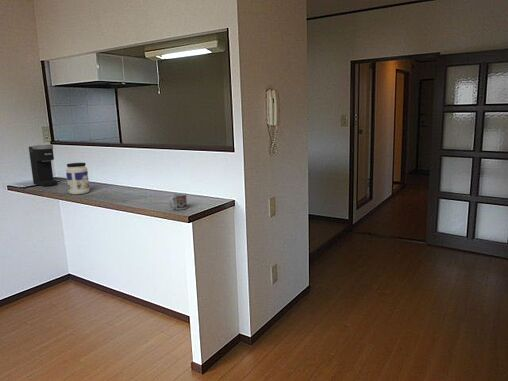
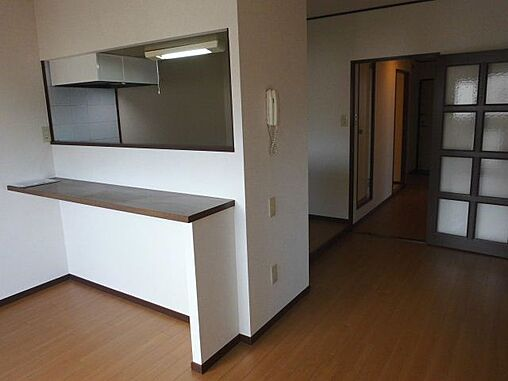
- coffee maker [28,144,58,187]
- cup [169,192,188,211]
- jar [65,162,90,196]
